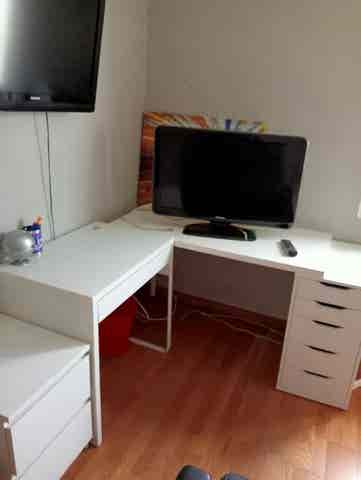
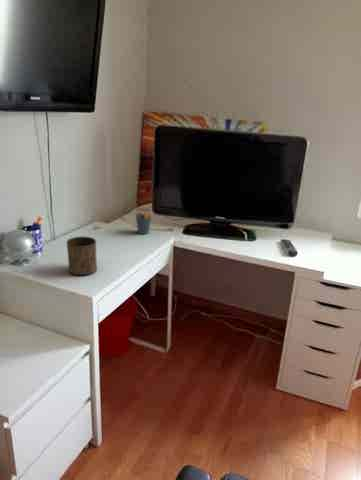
+ cup [66,235,98,276]
+ pen holder [135,206,153,235]
